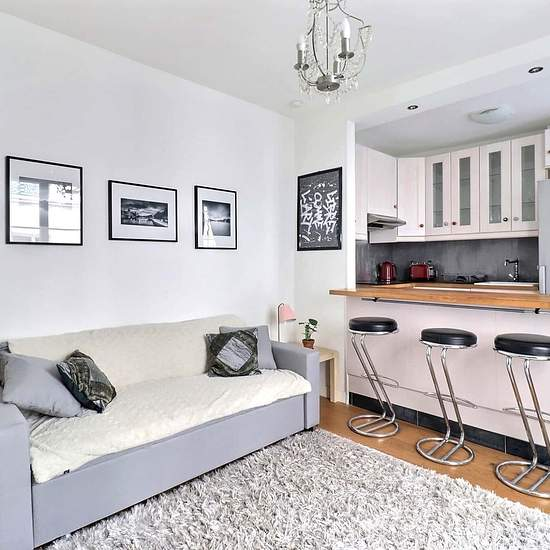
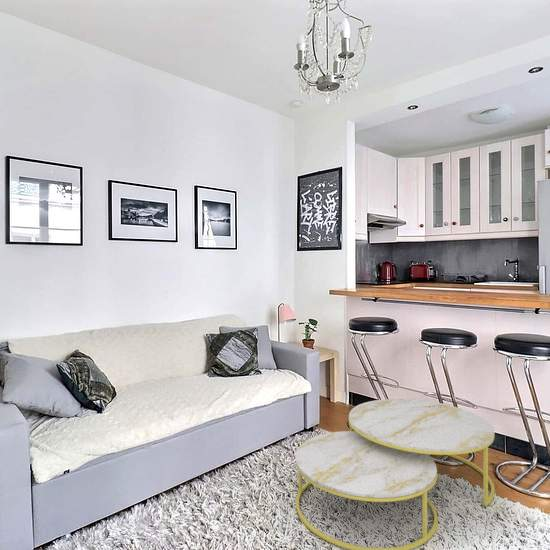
+ coffee table [294,398,496,550]
